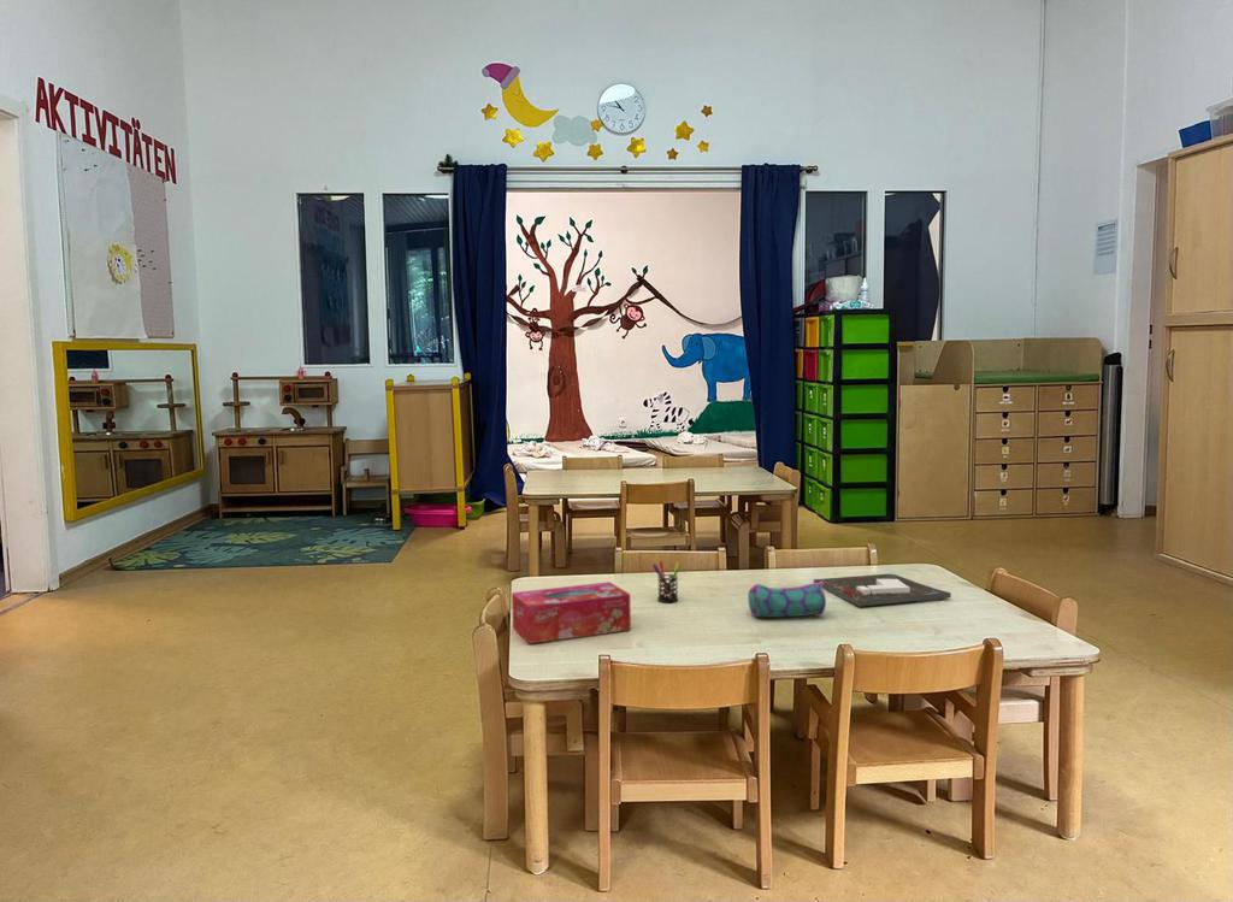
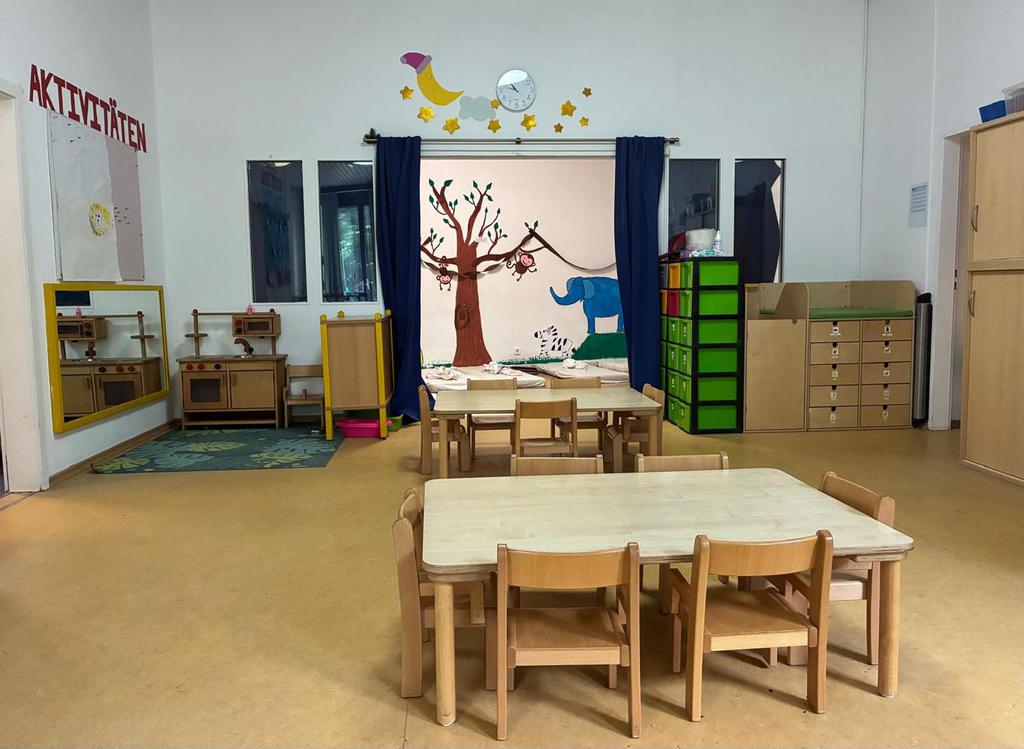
- tissue box [511,580,632,644]
- pencil case [747,582,827,618]
- pen holder [651,560,680,603]
- board game [813,573,952,607]
